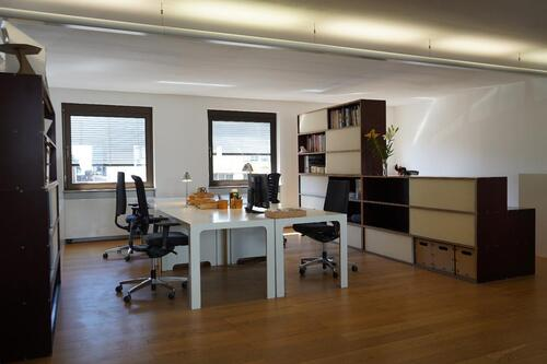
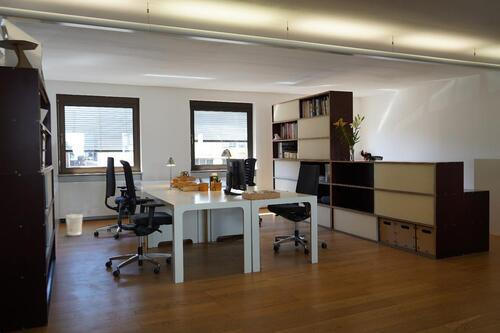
+ wastebasket [65,213,84,236]
